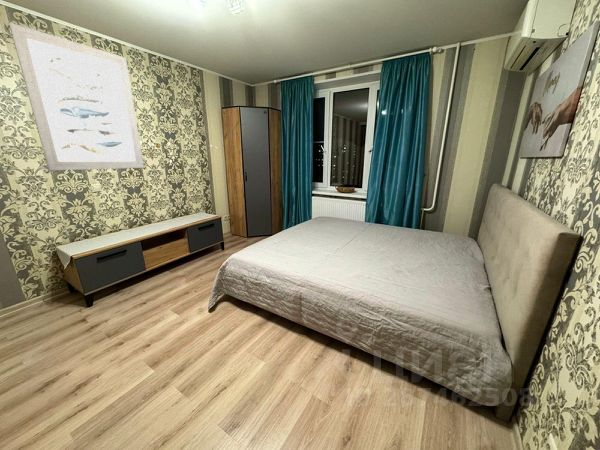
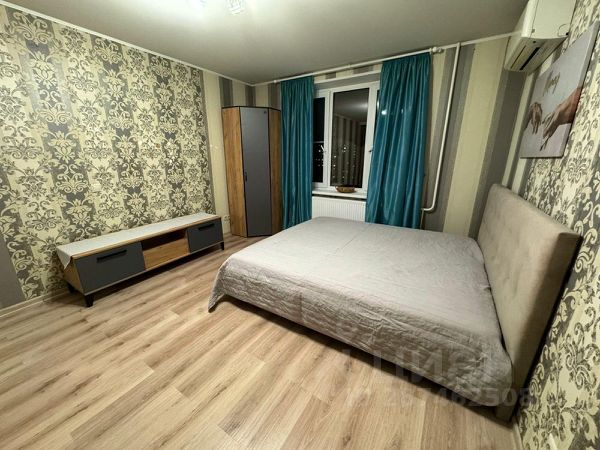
- wall art [8,21,145,171]
